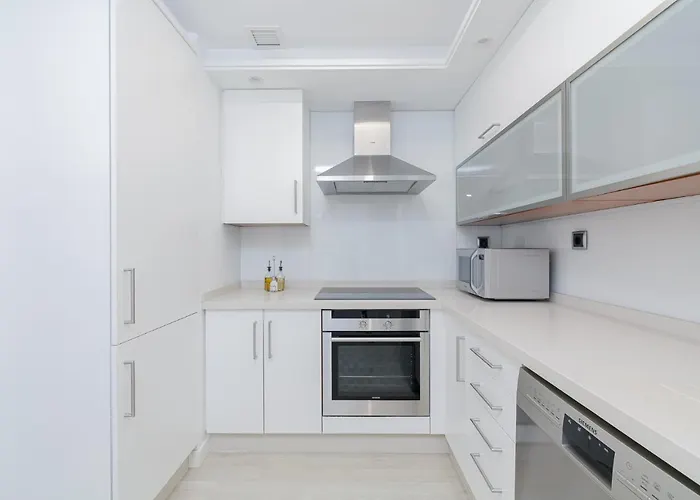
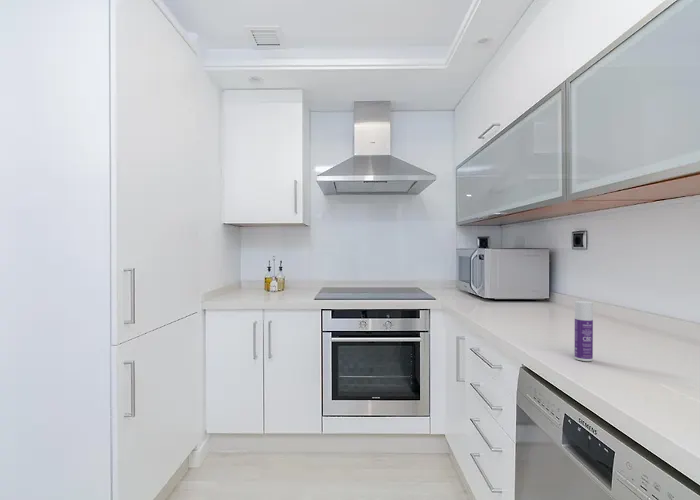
+ bottle [574,300,594,362]
